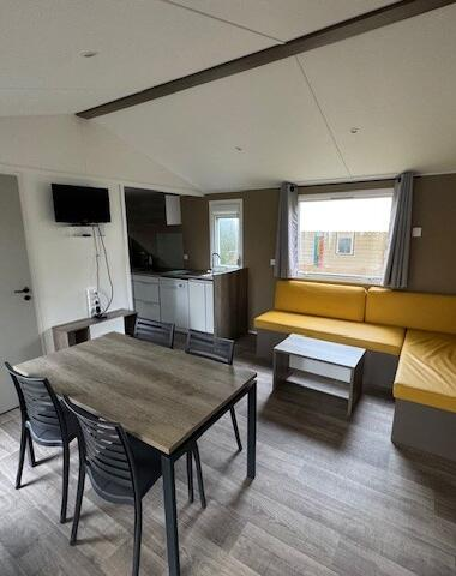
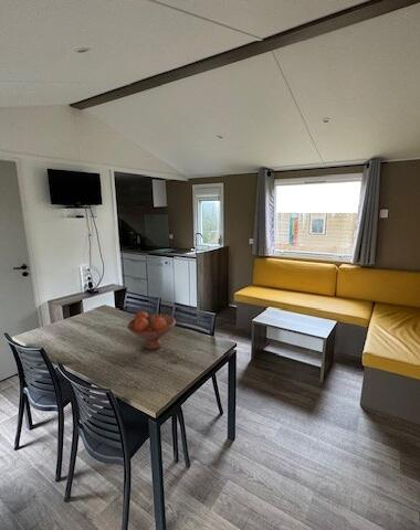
+ fruit bowl [126,310,177,350]
